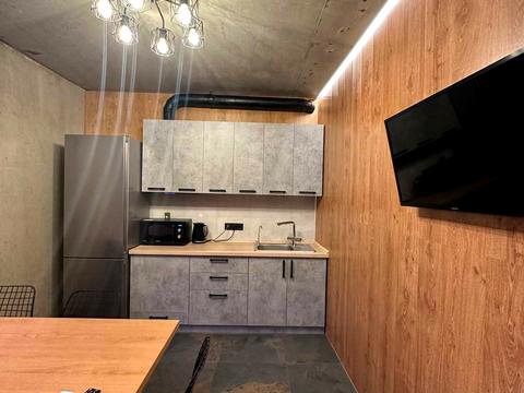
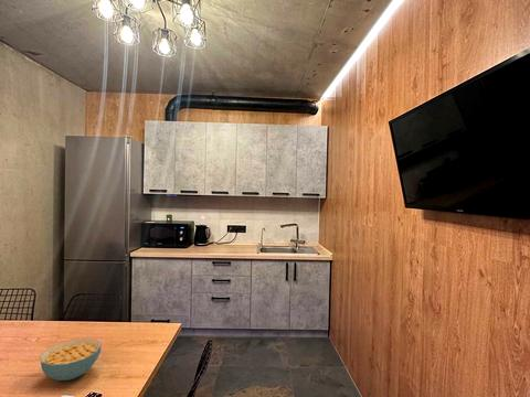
+ cereal bowl [39,337,103,382]
